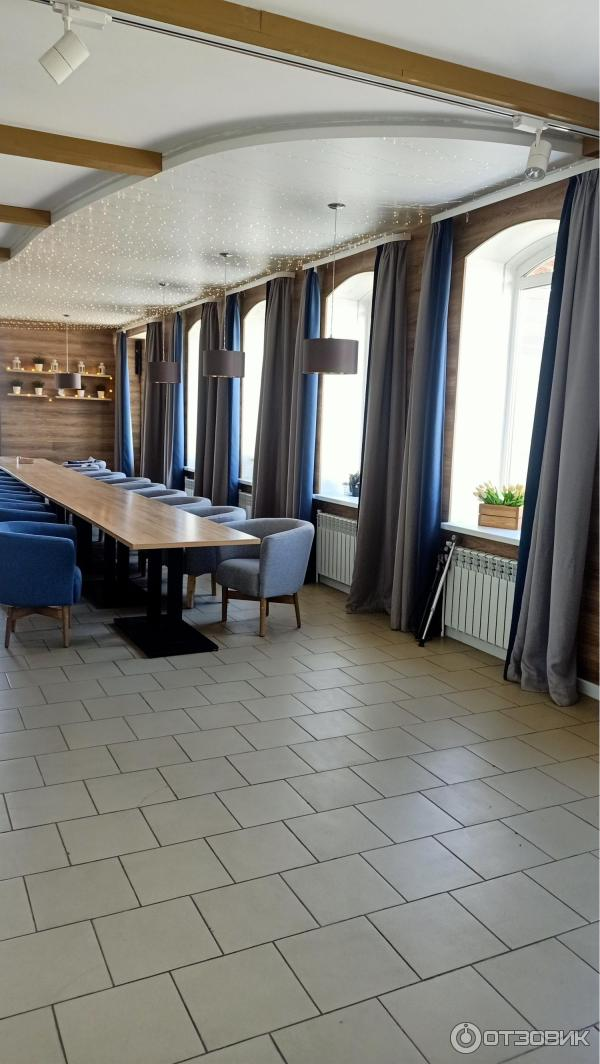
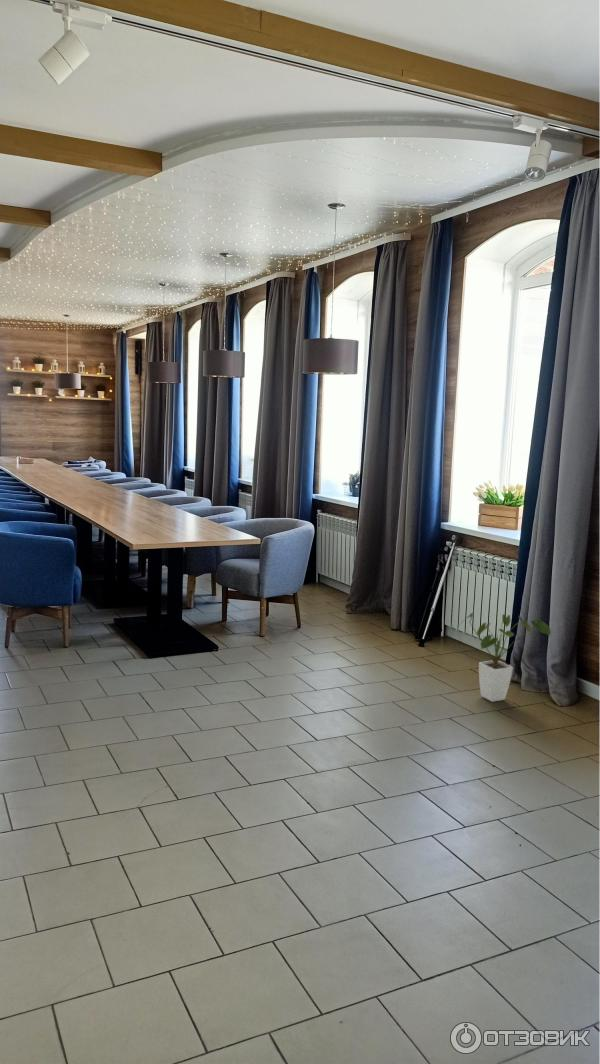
+ house plant [460,611,552,703]
